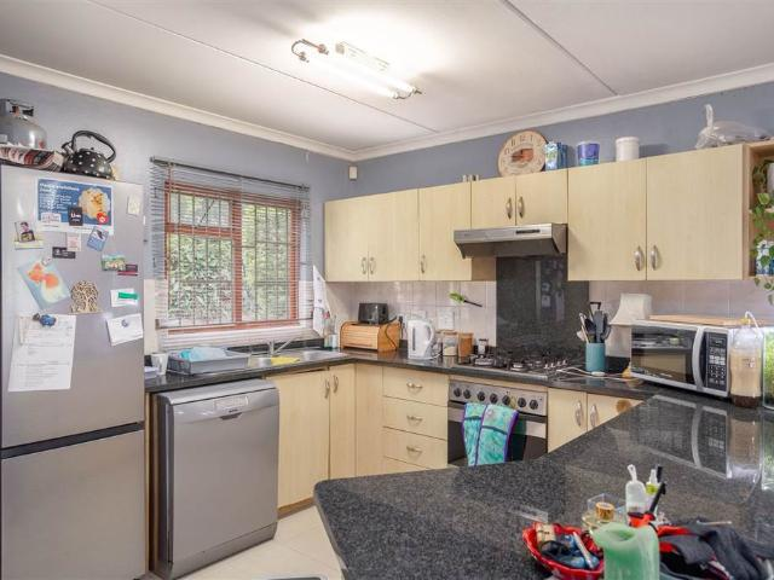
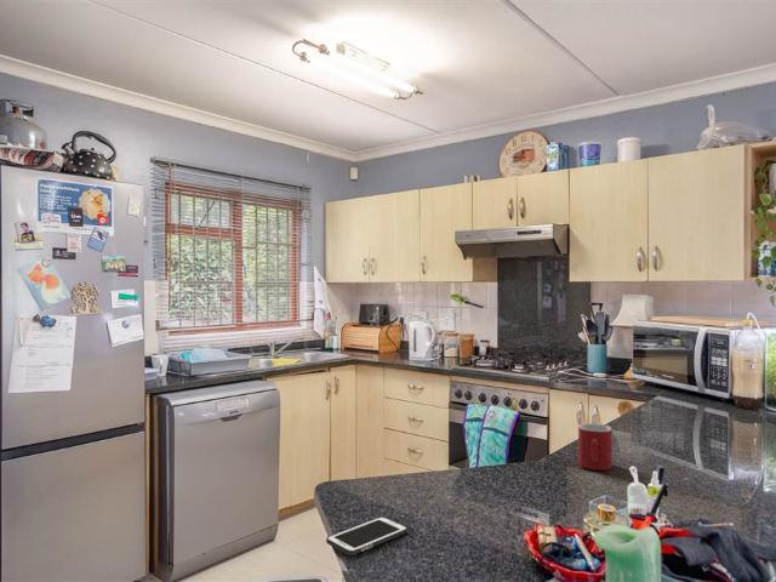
+ cell phone [325,515,409,557]
+ mug [577,422,614,472]
